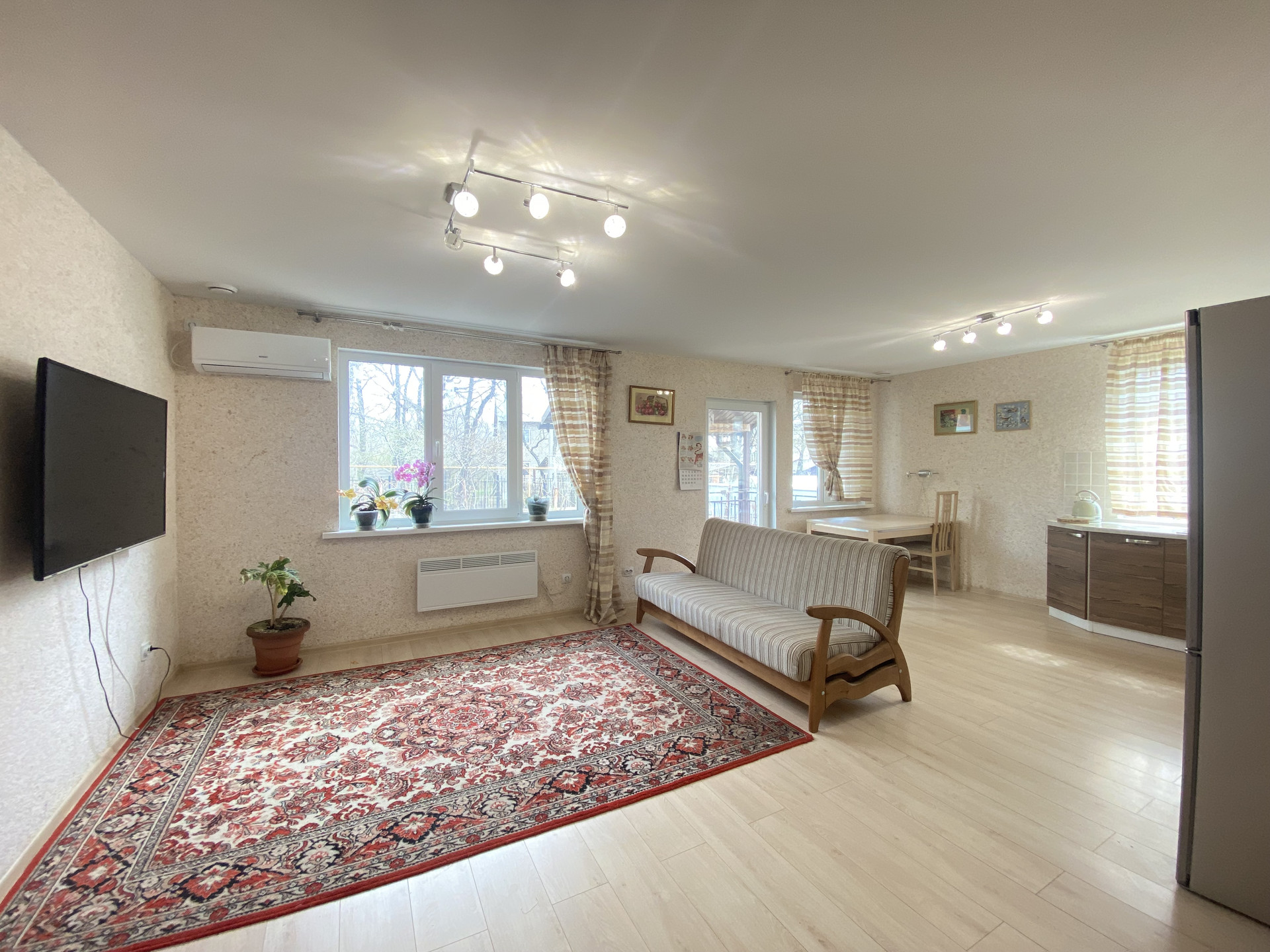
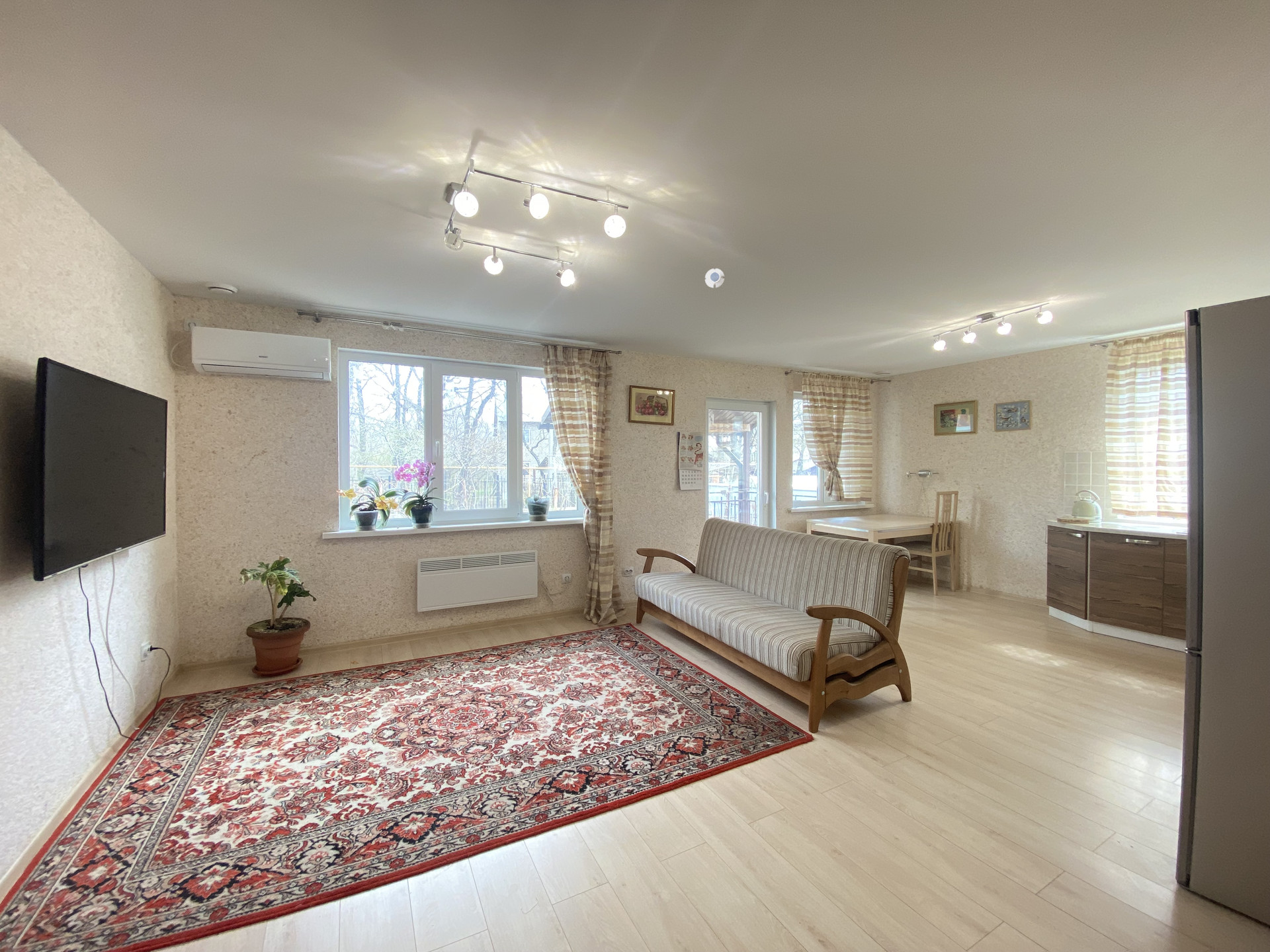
+ smoke detector [704,268,725,288]
